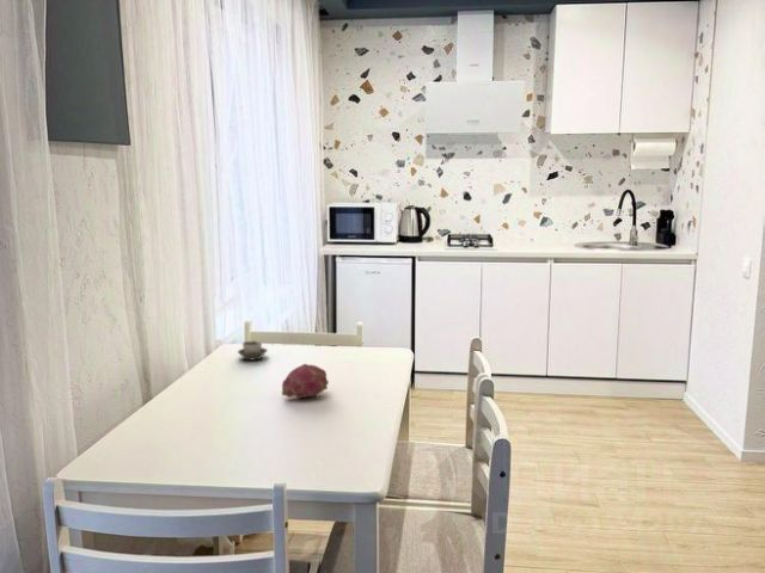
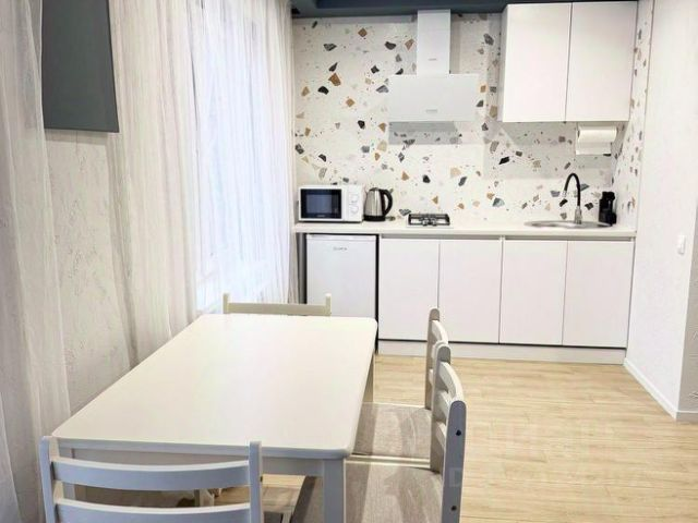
- cup [237,339,269,362]
- fruit [281,363,330,400]
